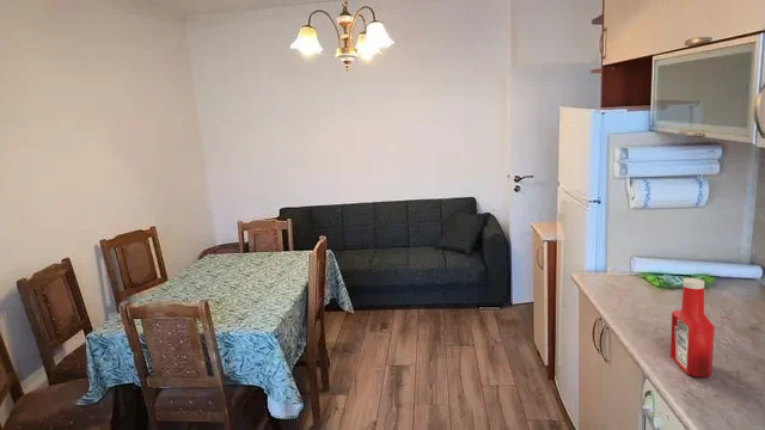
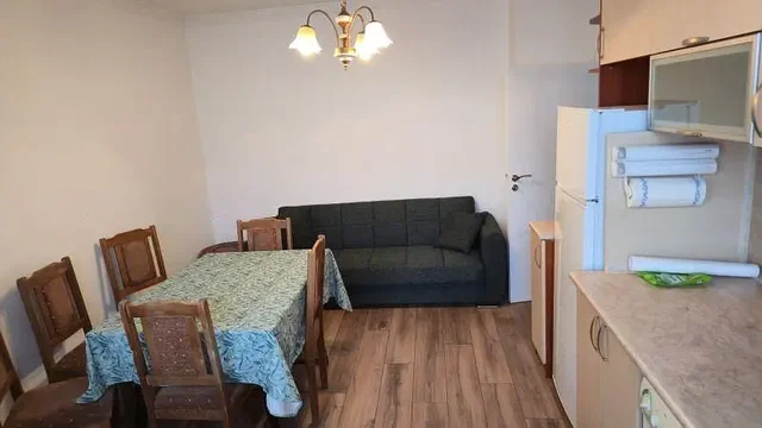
- soap bottle [669,277,716,379]
